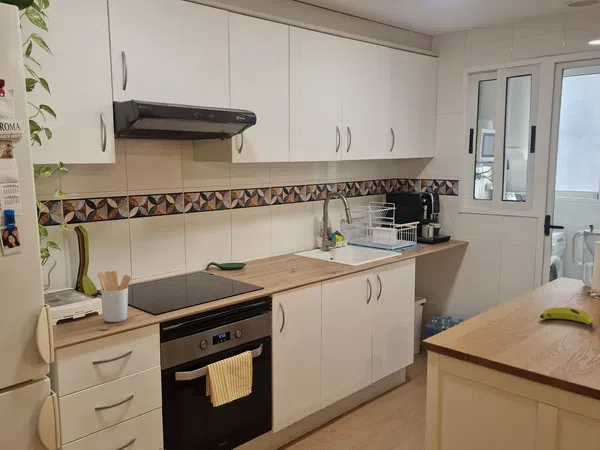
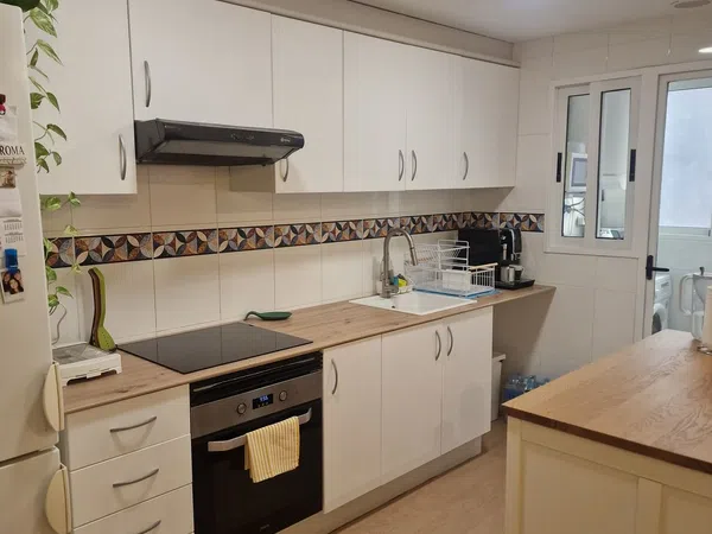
- banana [539,306,596,329]
- utensil holder [96,270,132,323]
